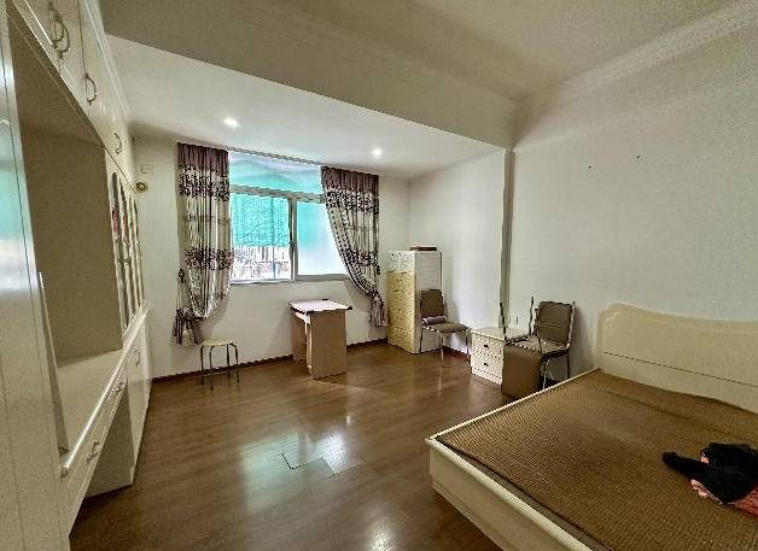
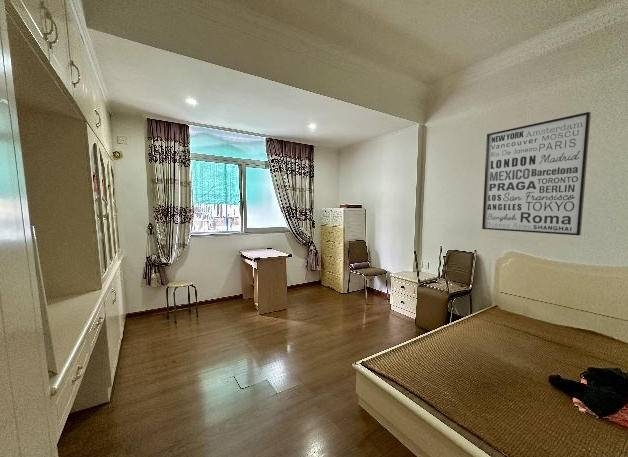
+ wall art [481,111,592,236]
